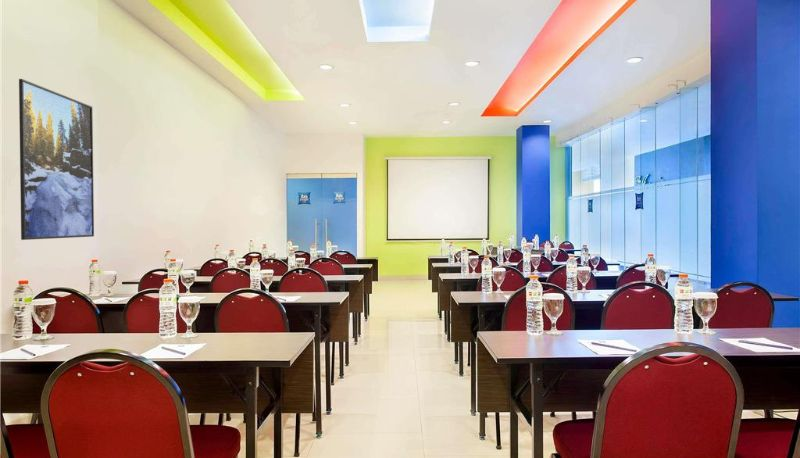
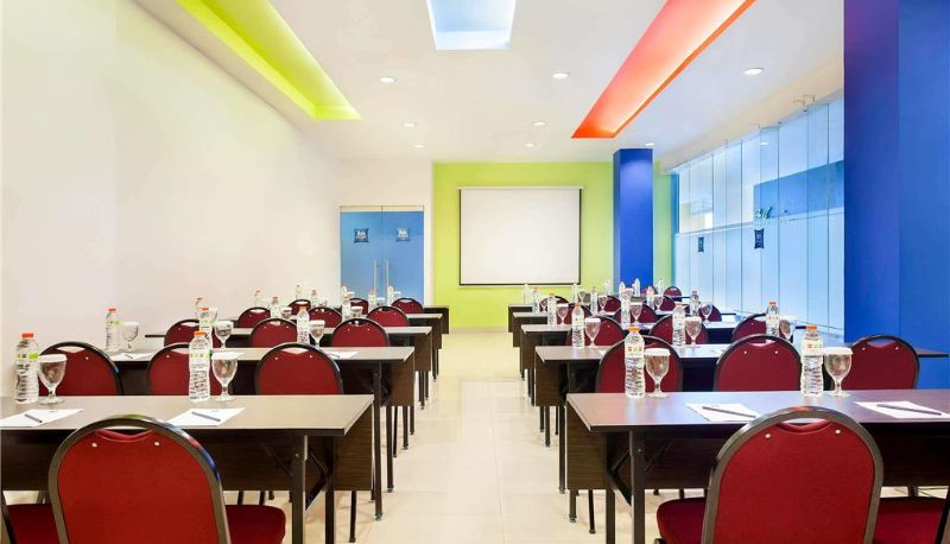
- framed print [18,78,95,241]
